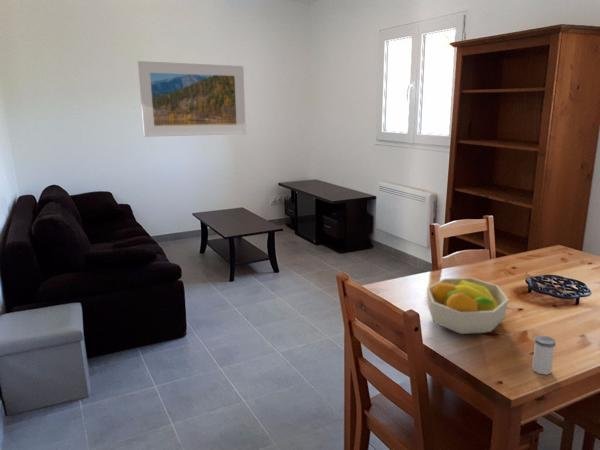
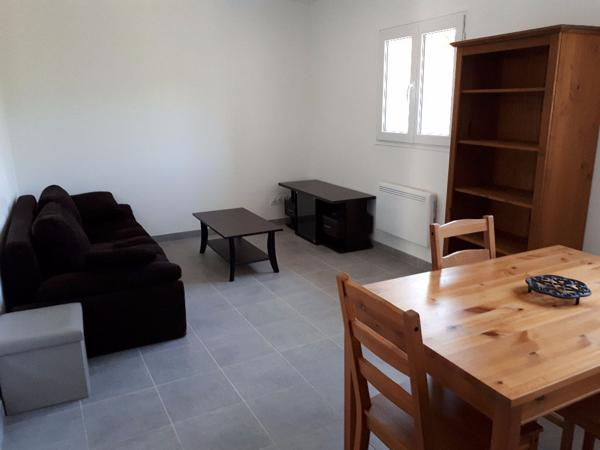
- fruit bowl [426,277,510,335]
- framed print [137,60,247,138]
- salt shaker [531,334,557,376]
